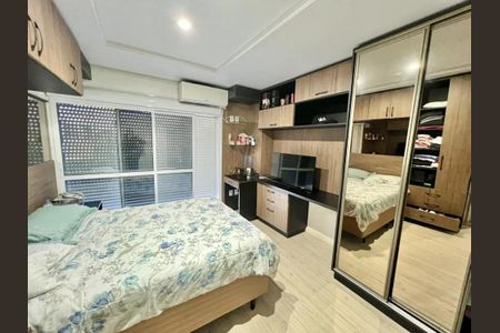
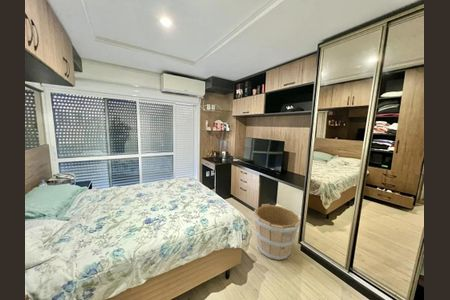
+ wooden bucket [253,203,301,261]
